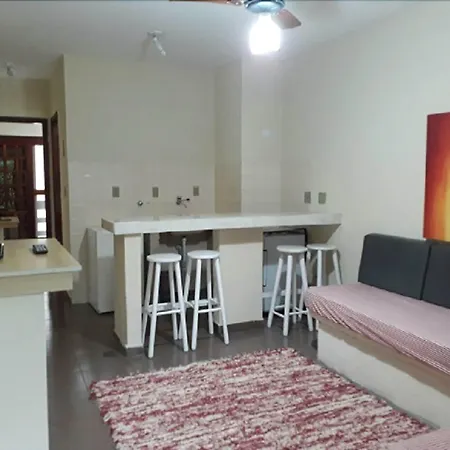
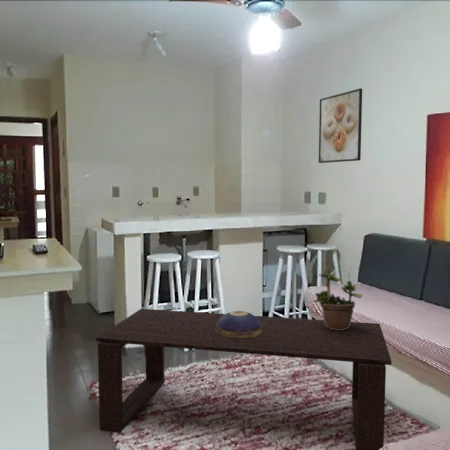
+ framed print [318,87,363,164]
+ decorative bowl [215,310,263,338]
+ potted plant [312,267,363,330]
+ coffee table [95,308,393,450]
